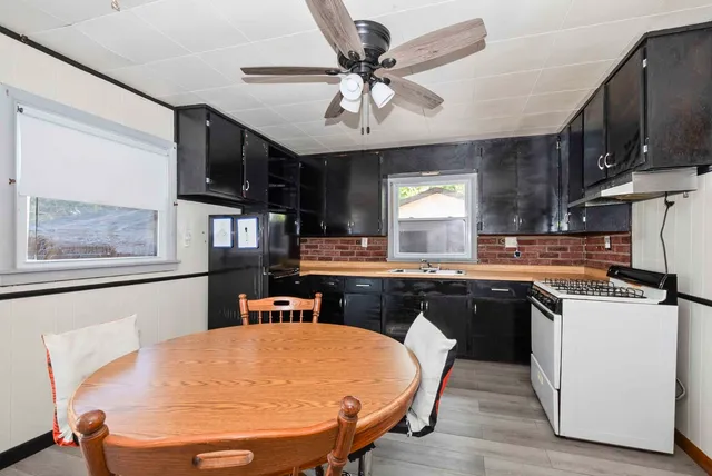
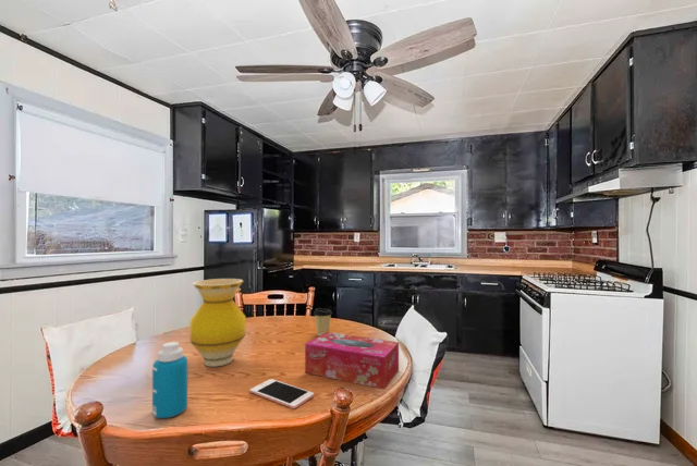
+ coffee cup [313,307,333,336]
+ bottle [151,341,188,419]
+ vase [188,278,247,368]
+ cell phone [249,378,315,409]
+ tissue box [304,331,400,390]
